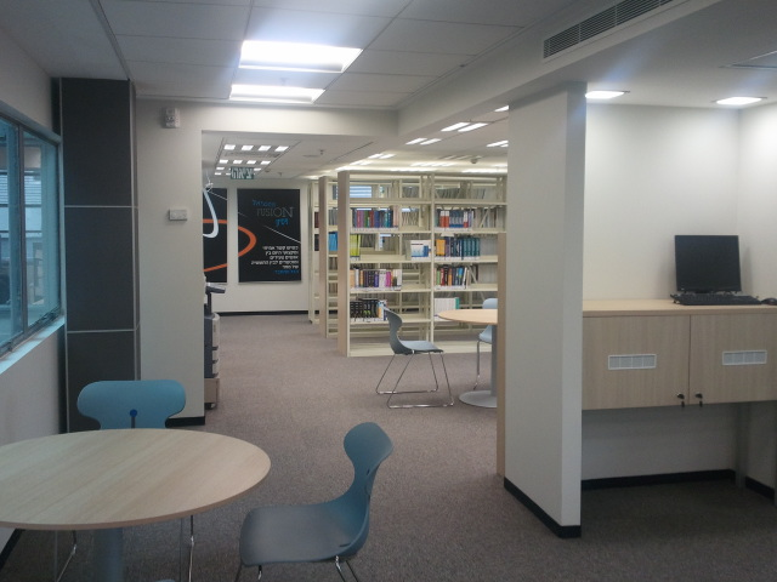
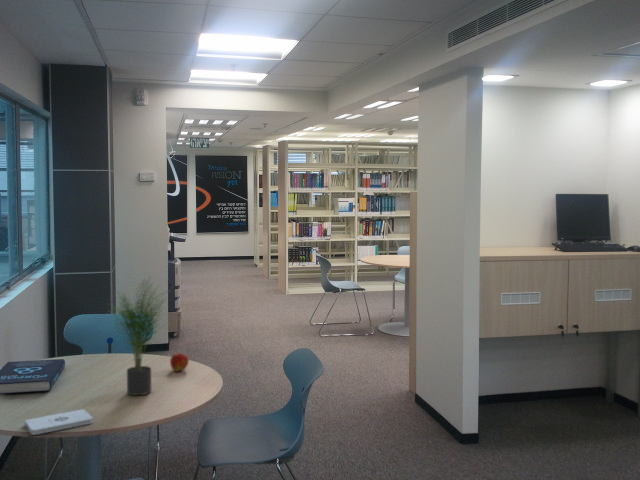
+ notepad [24,408,94,436]
+ potted plant [106,275,176,396]
+ book [0,358,66,395]
+ apple [169,352,190,372]
